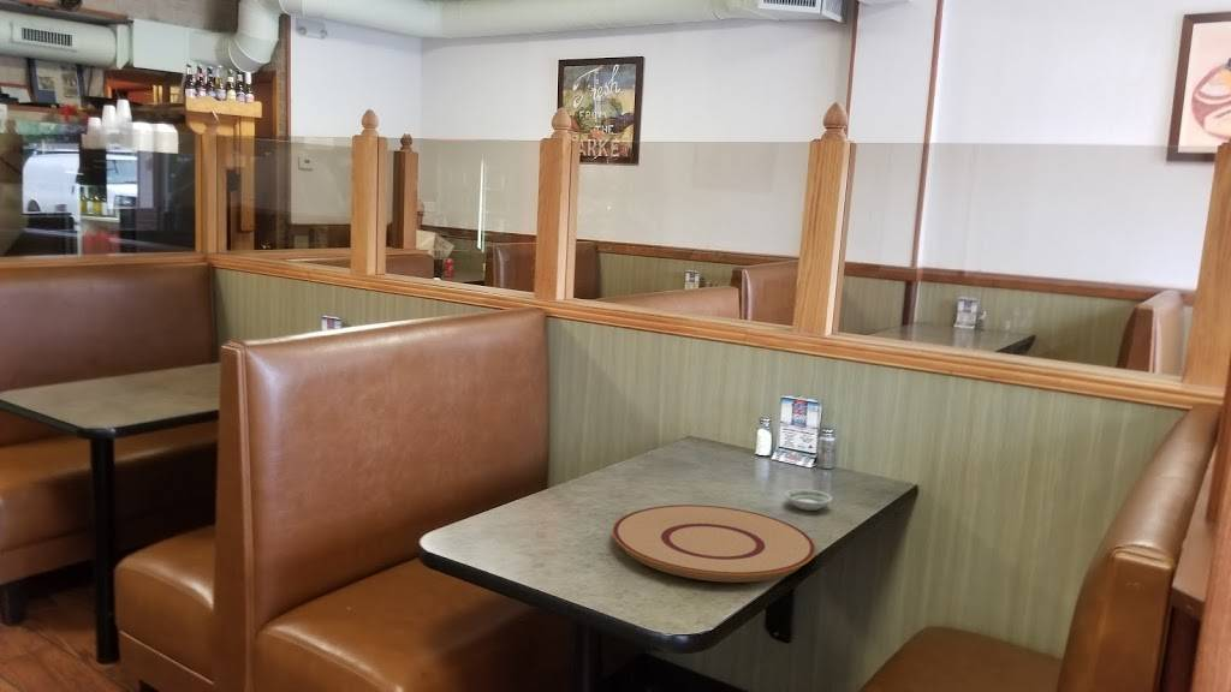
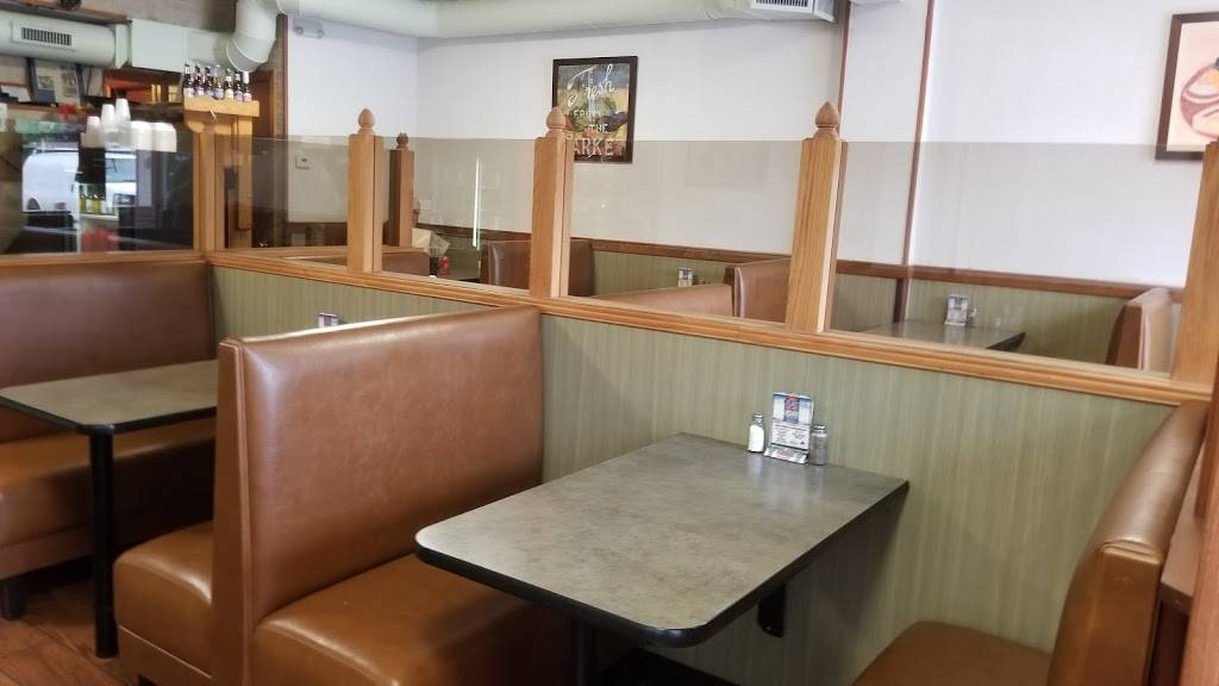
- saucer [784,488,833,512]
- plate [611,503,817,583]
